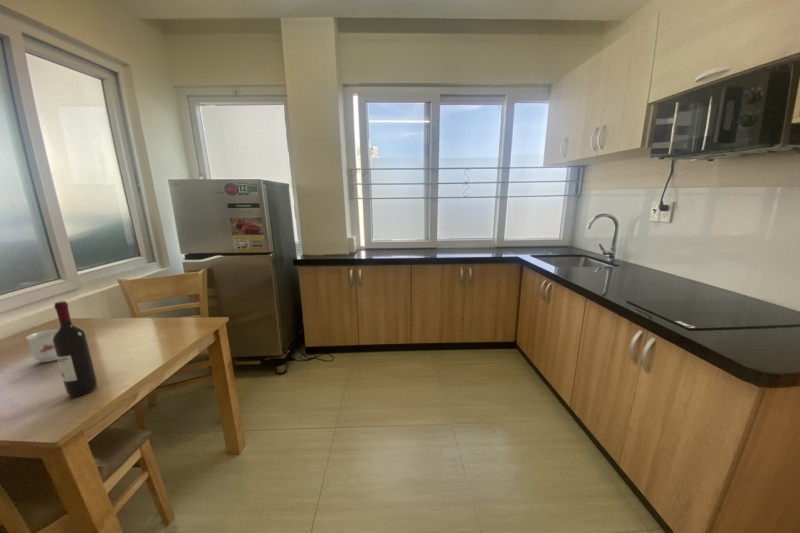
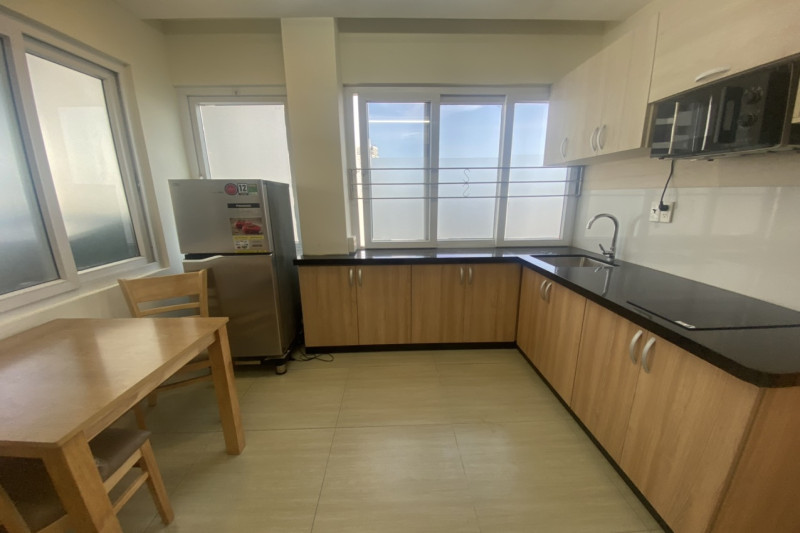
- wine bottle [52,300,98,397]
- mug [26,327,60,363]
